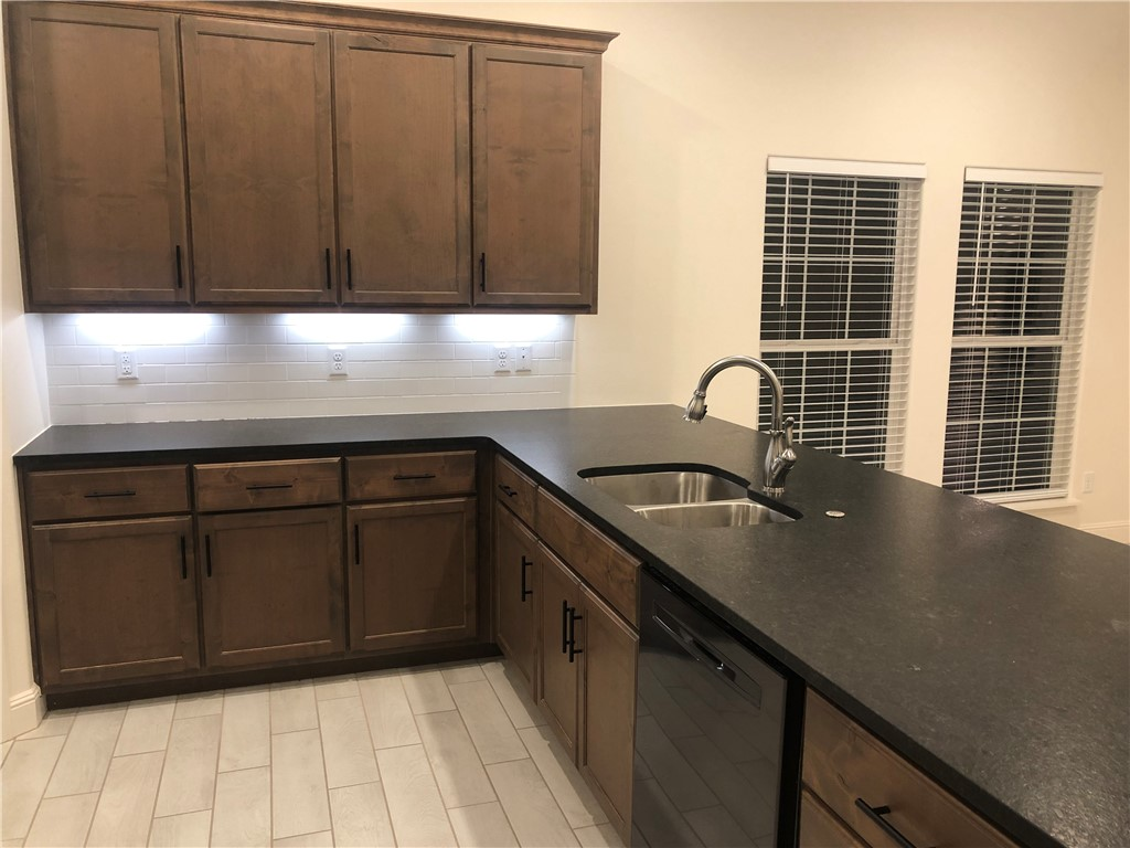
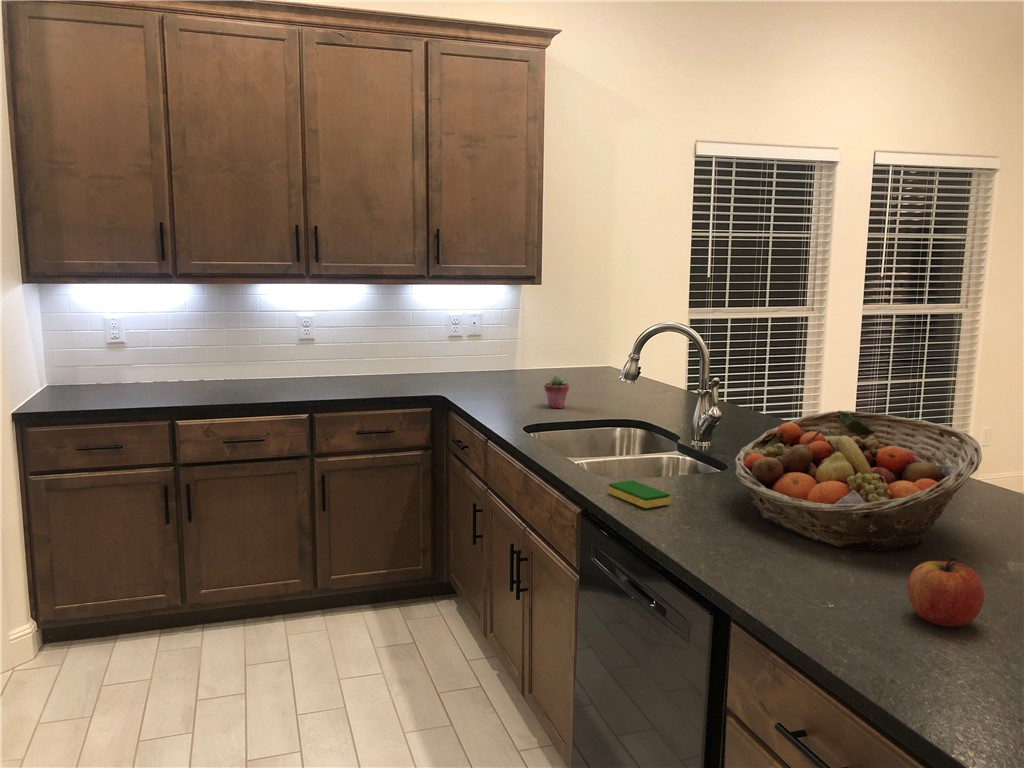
+ potted succulent [543,374,570,409]
+ apple [906,555,985,627]
+ dish sponge [608,479,671,509]
+ fruit basket [733,410,983,551]
